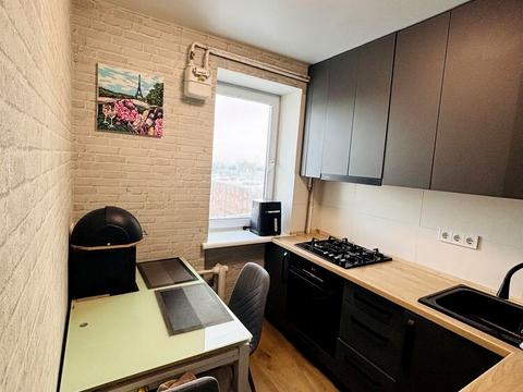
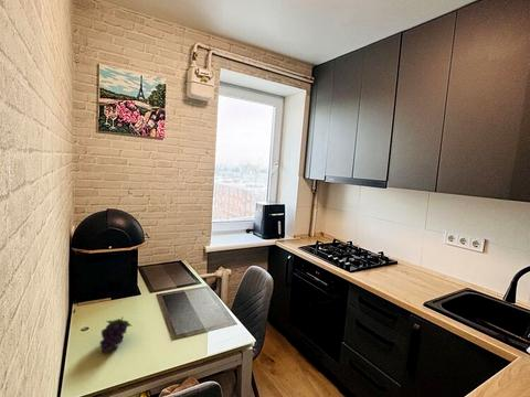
+ fruit [98,316,132,353]
